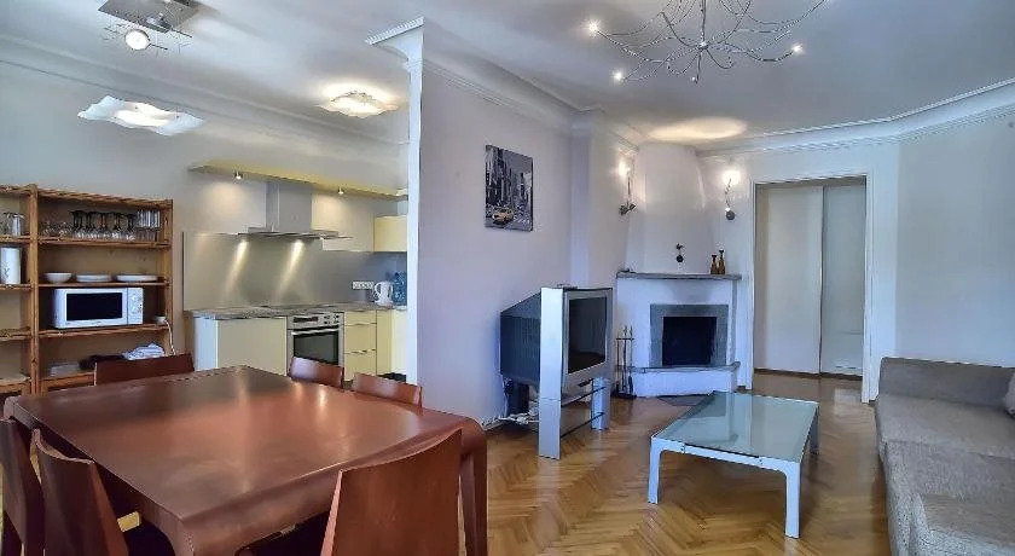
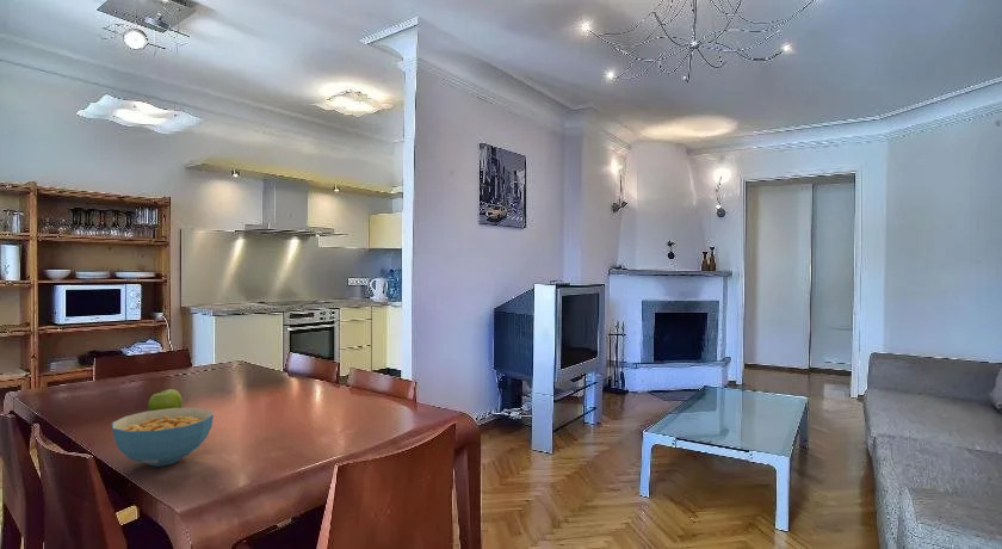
+ cereal bowl [111,407,215,467]
+ fruit [147,388,184,411]
